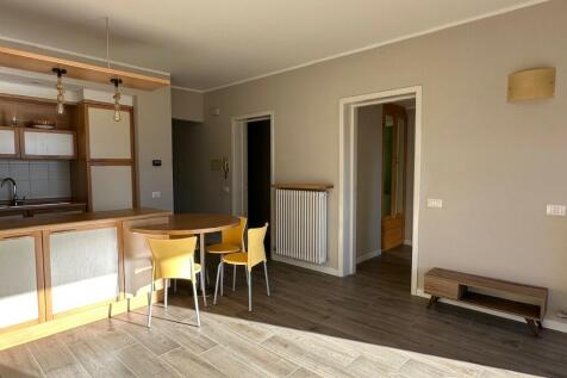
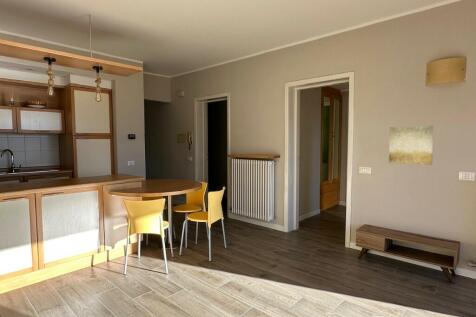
+ wall art [388,124,434,166]
